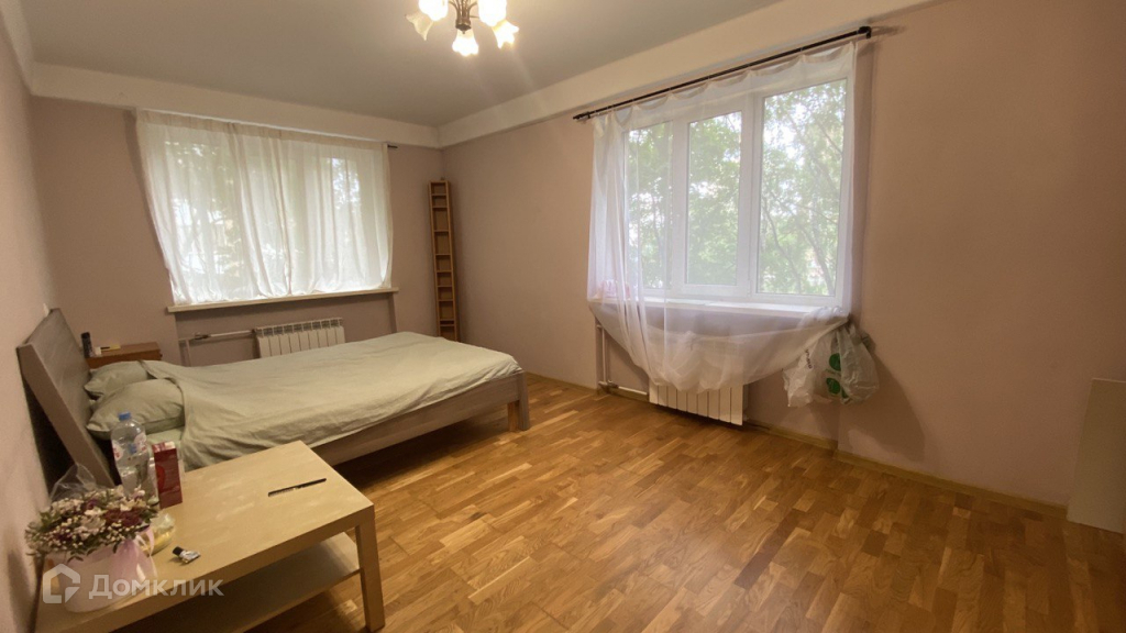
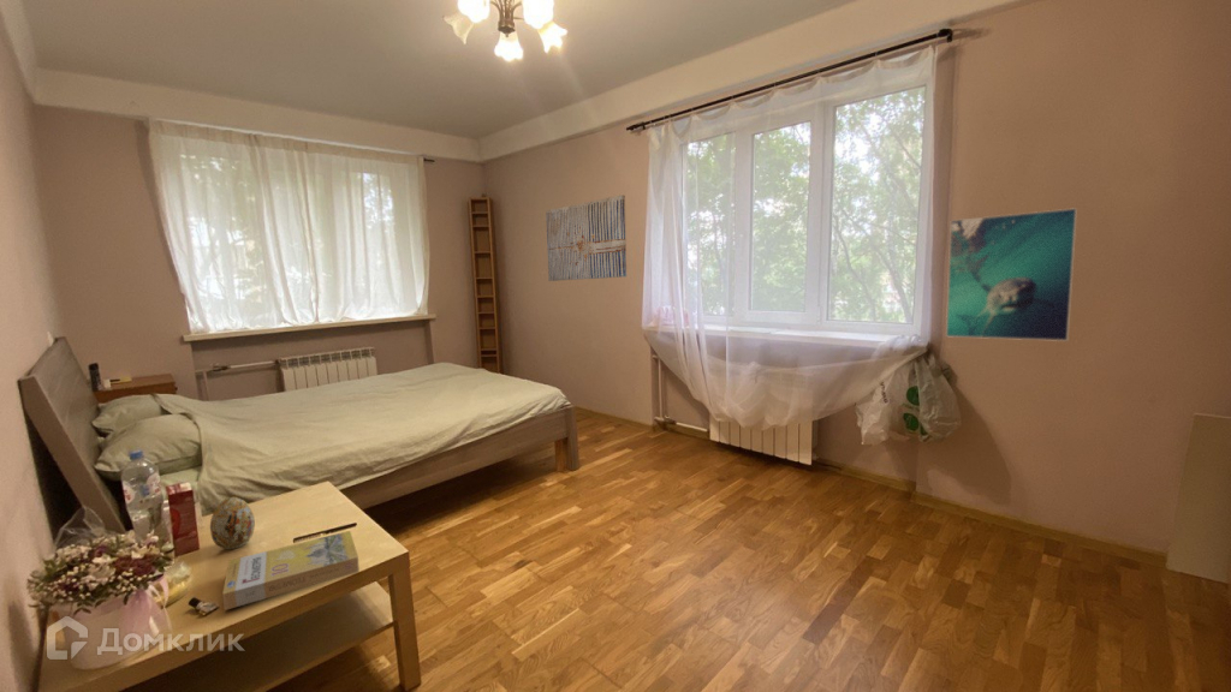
+ wall art [545,193,628,282]
+ decorative egg [209,496,256,550]
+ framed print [945,207,1078,342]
+ book [221,530,361,612]
